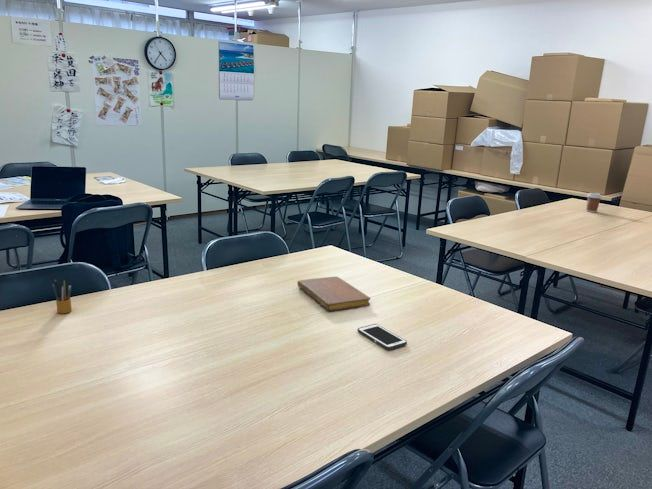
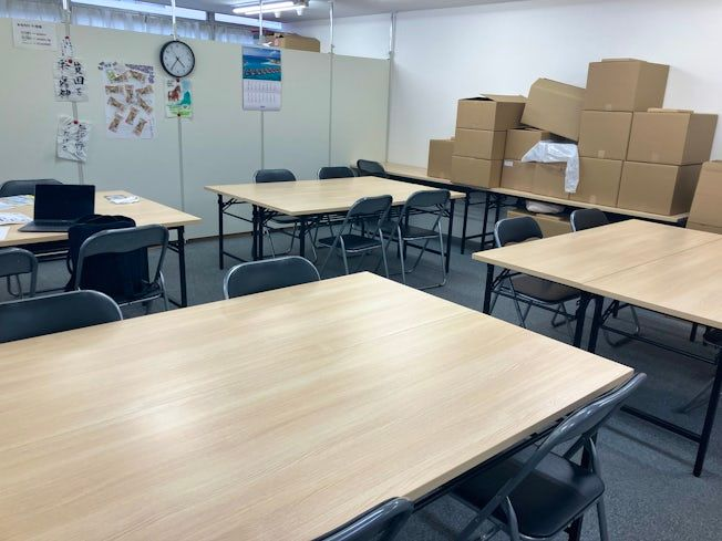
- coffee cup [585,192,603,213]
- cell phone [357,323,408,350]
- pencil box [52,278,73,314]
- notebook [296,276,372,312]
